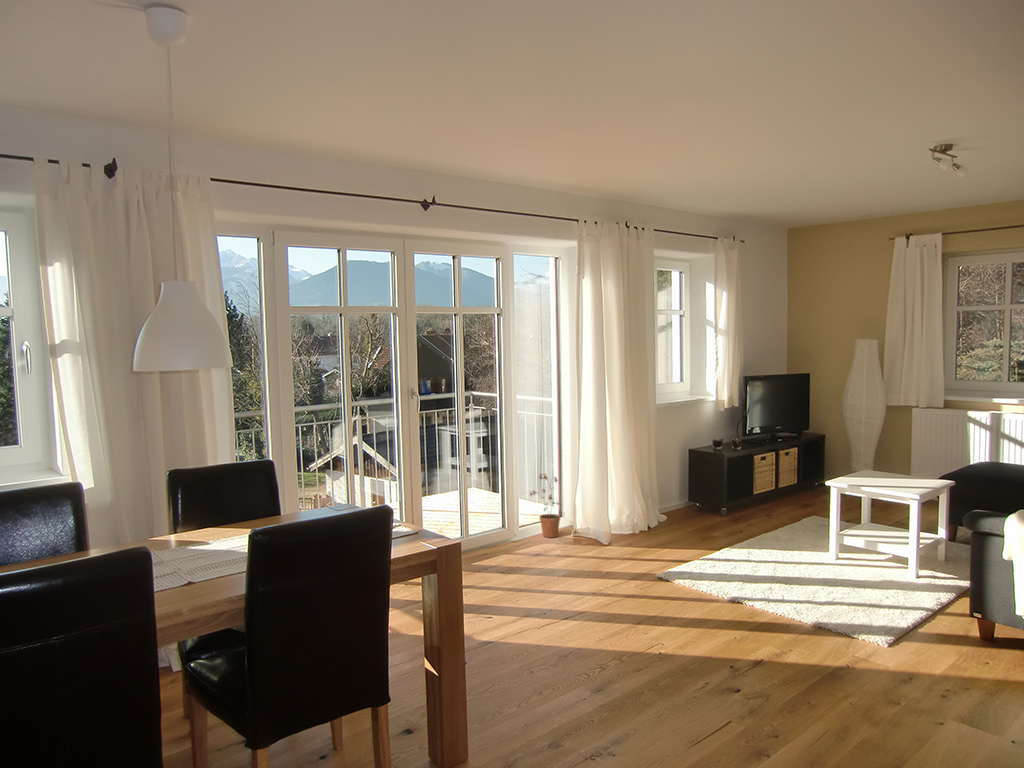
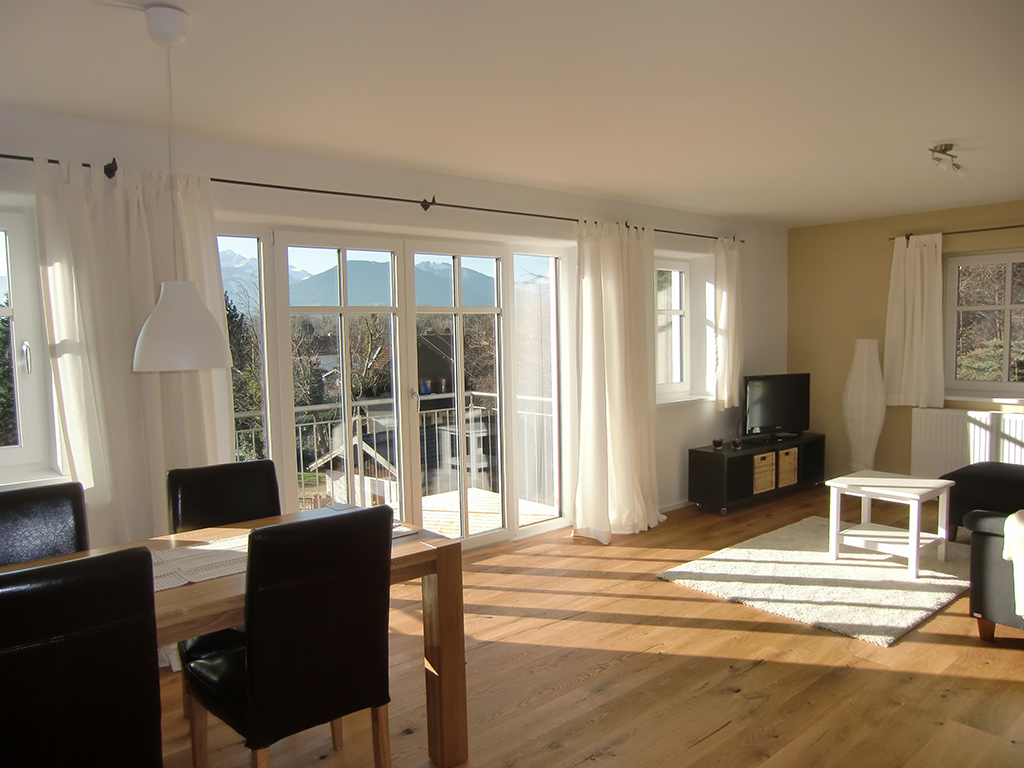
- potted plant [529,473,563,539]
